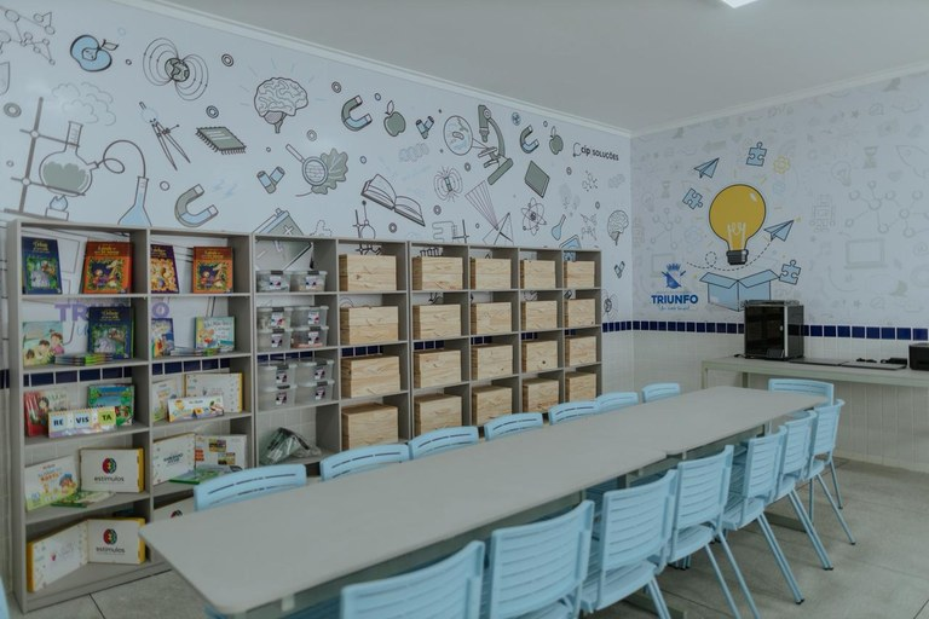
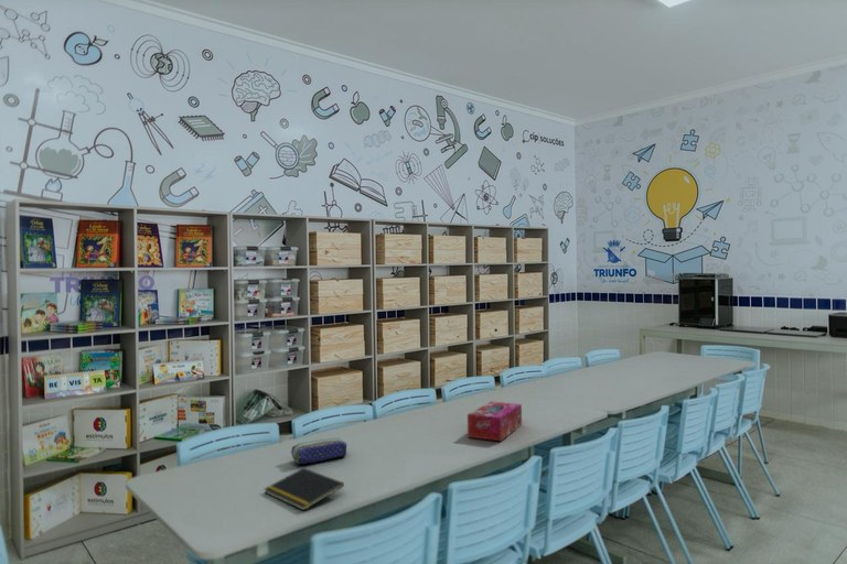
+ notepad [264,467,345,511]
+ pencil case [290,437,347,466]
+ tissue box [467,400,523,442]
